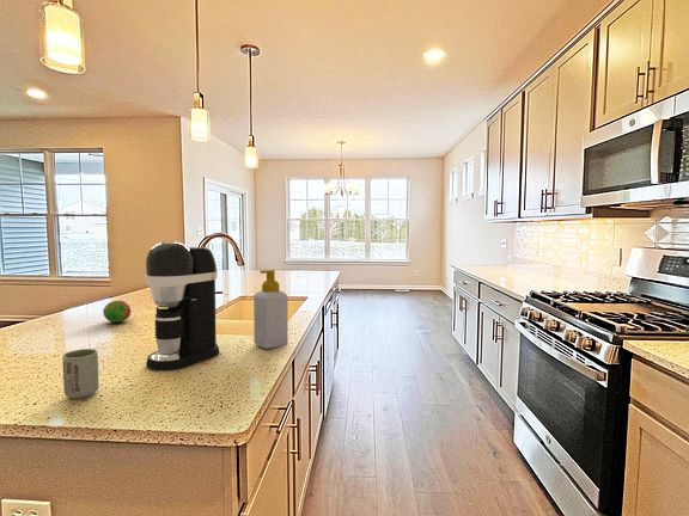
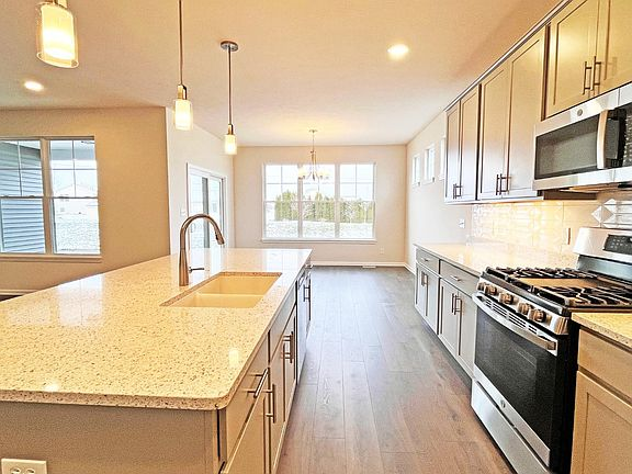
- cup [61,348,100,400]
- soap bottle [252,269,289,350]
- coffee maker [144,241,221,371]
- fruit [102,300,132,324]
